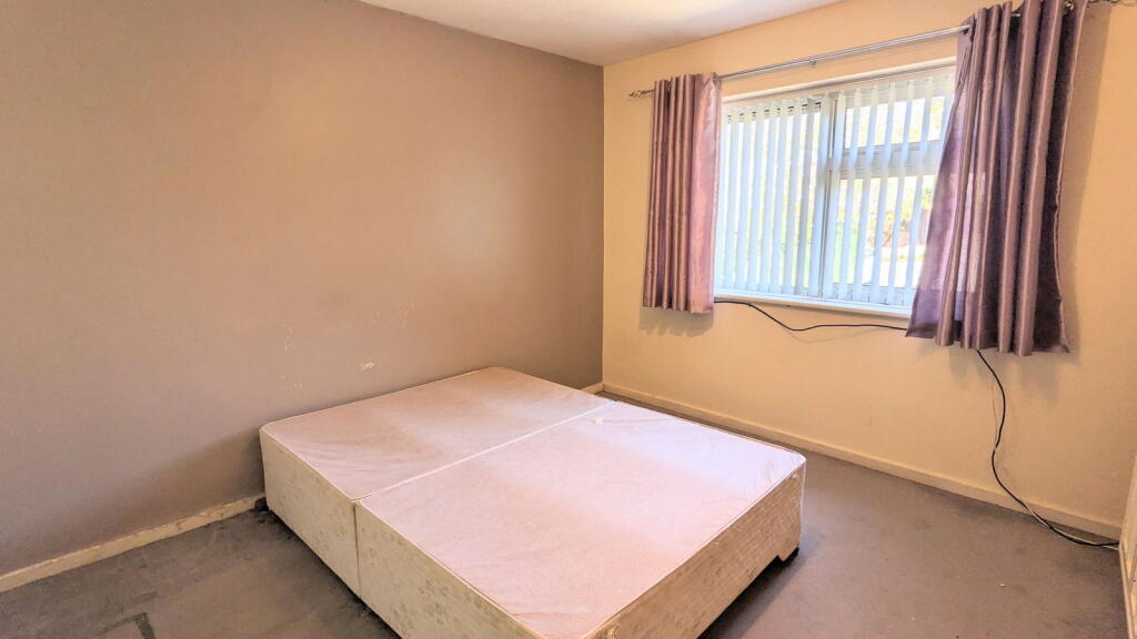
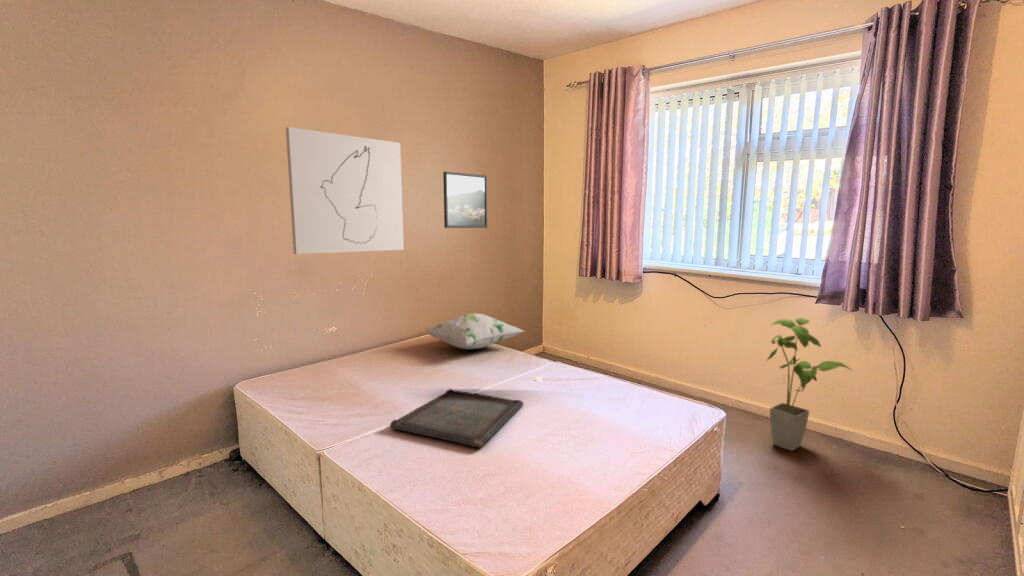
+ serving tray [389,388,524,449]
+ wall art [285,126,405,255]
+ decorative pillow [423,312,525,351]
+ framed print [442,171,488,229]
+ house plant [765,317,854,452]
